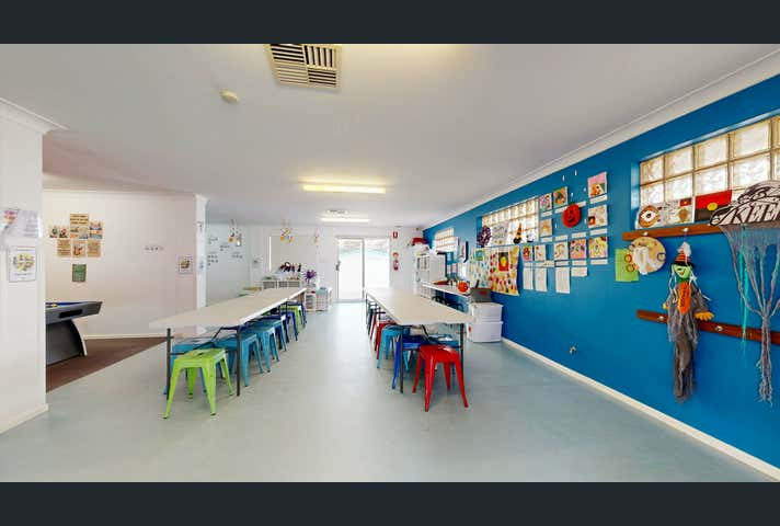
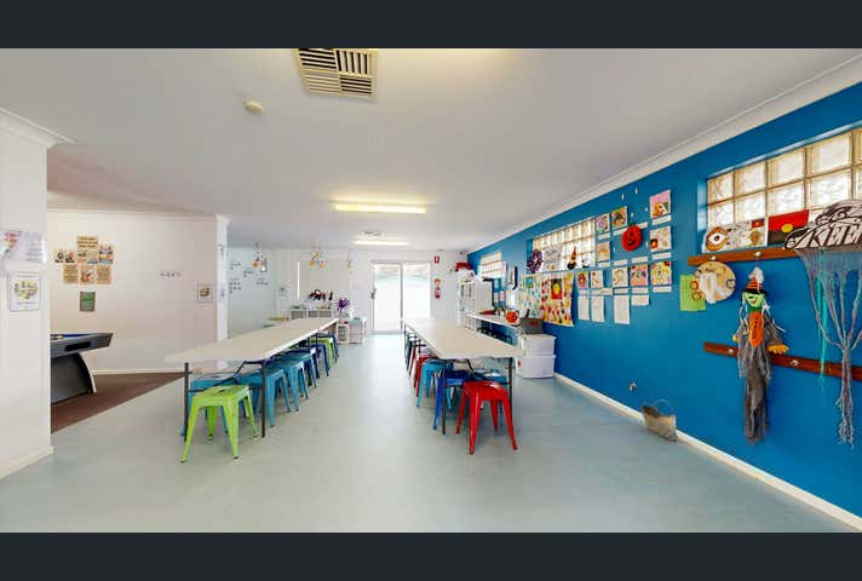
+ basket [639,398,679,442]
